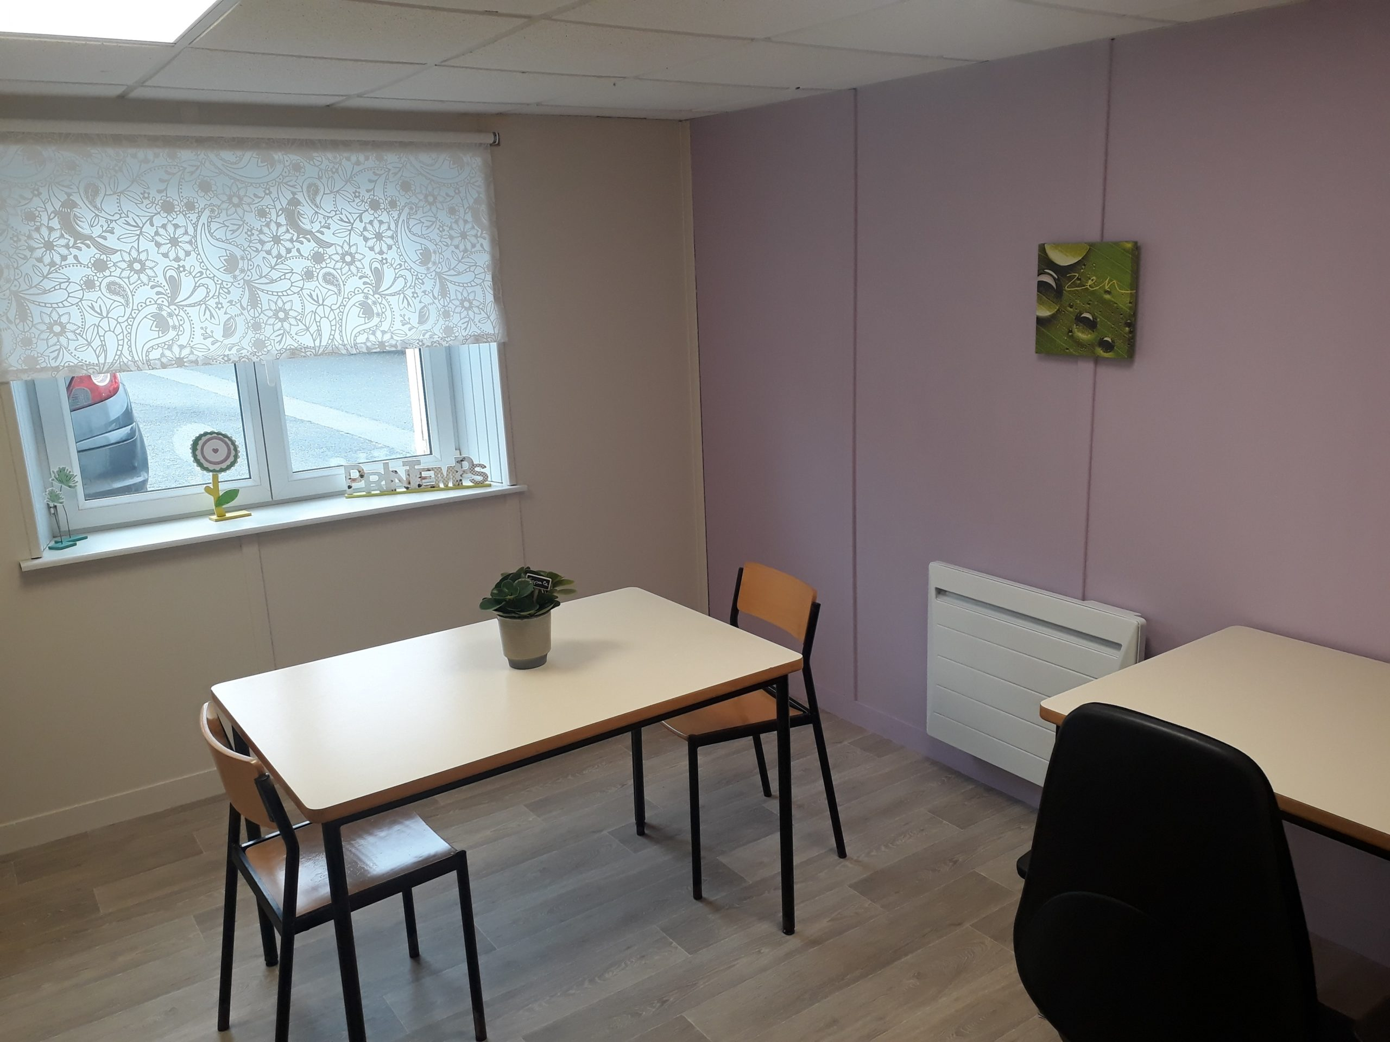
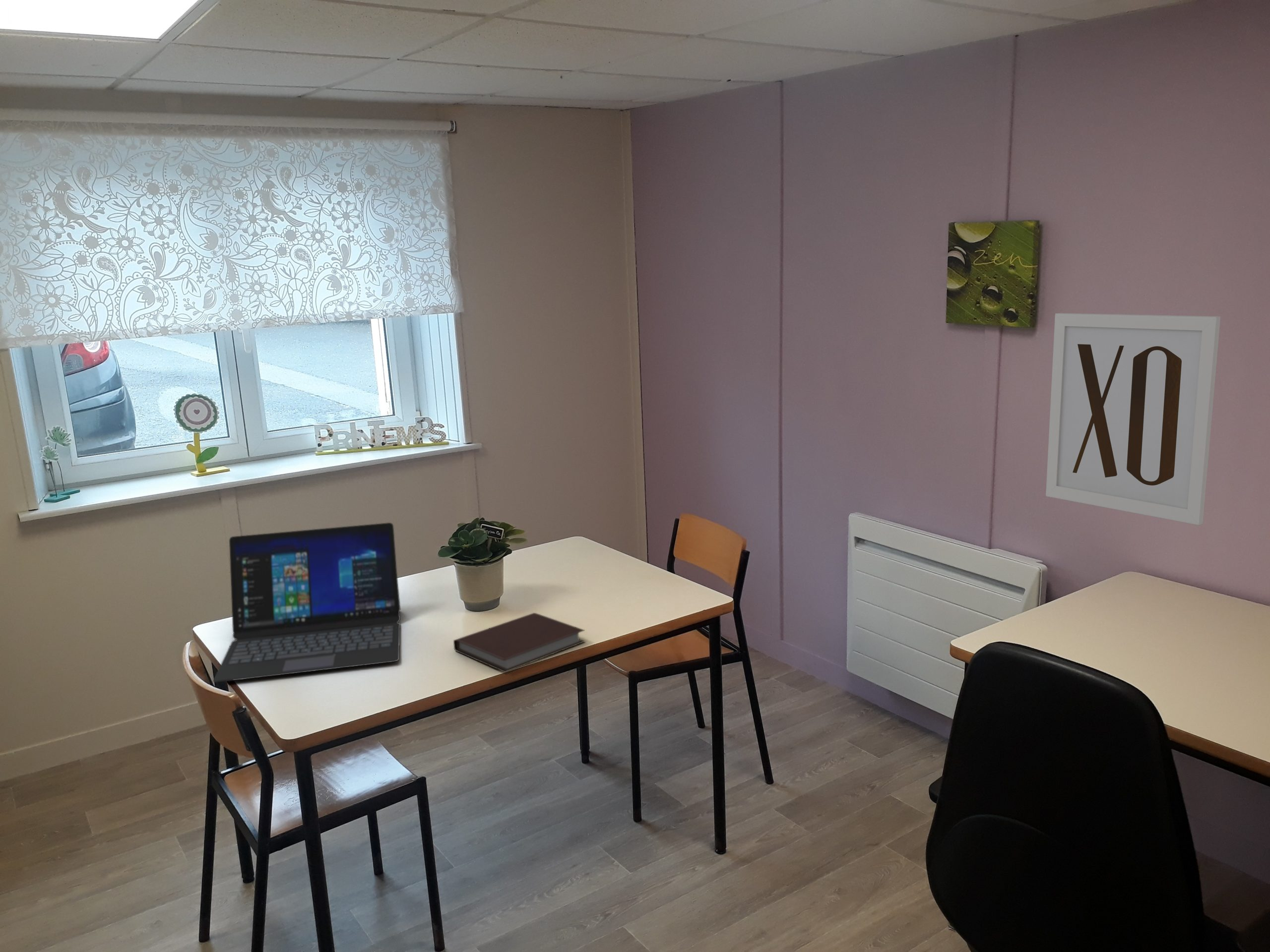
+ laptop [212,522,401,683]
+ notebook [453,612,586,673]
+ wall art [1045,312,1221,526]
